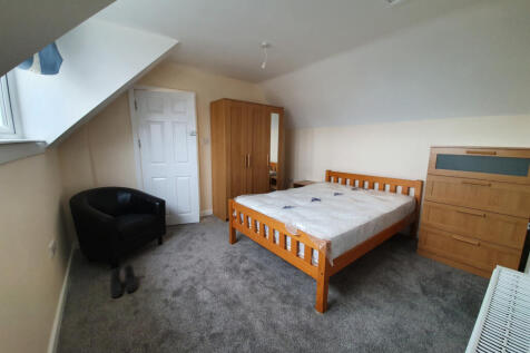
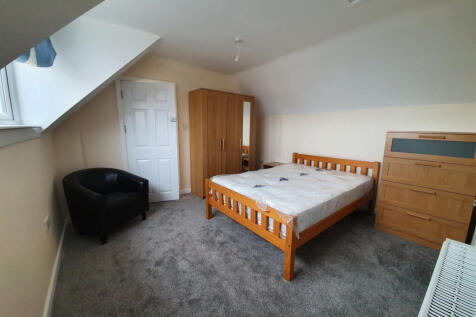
- boots [109,263,138,298]
